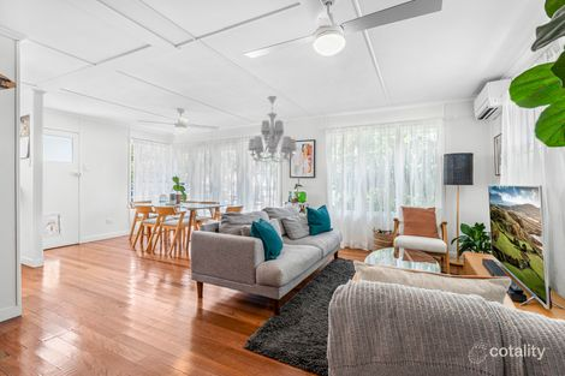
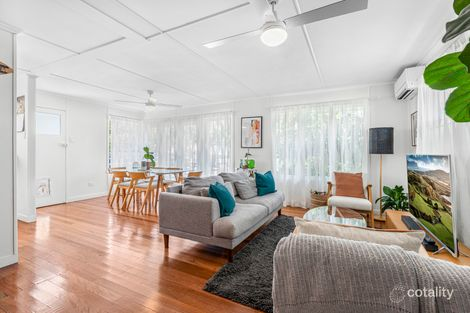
- chandelier [248,95,297,167]
